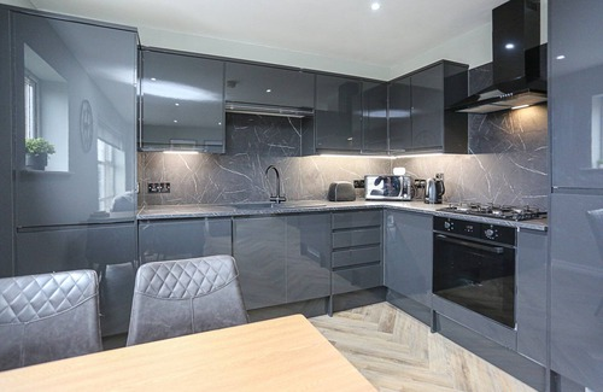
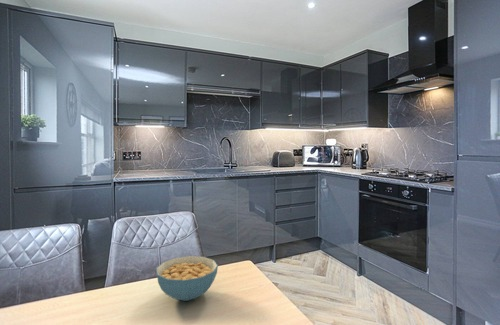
+ cereal bowl [155,255,219,302]
